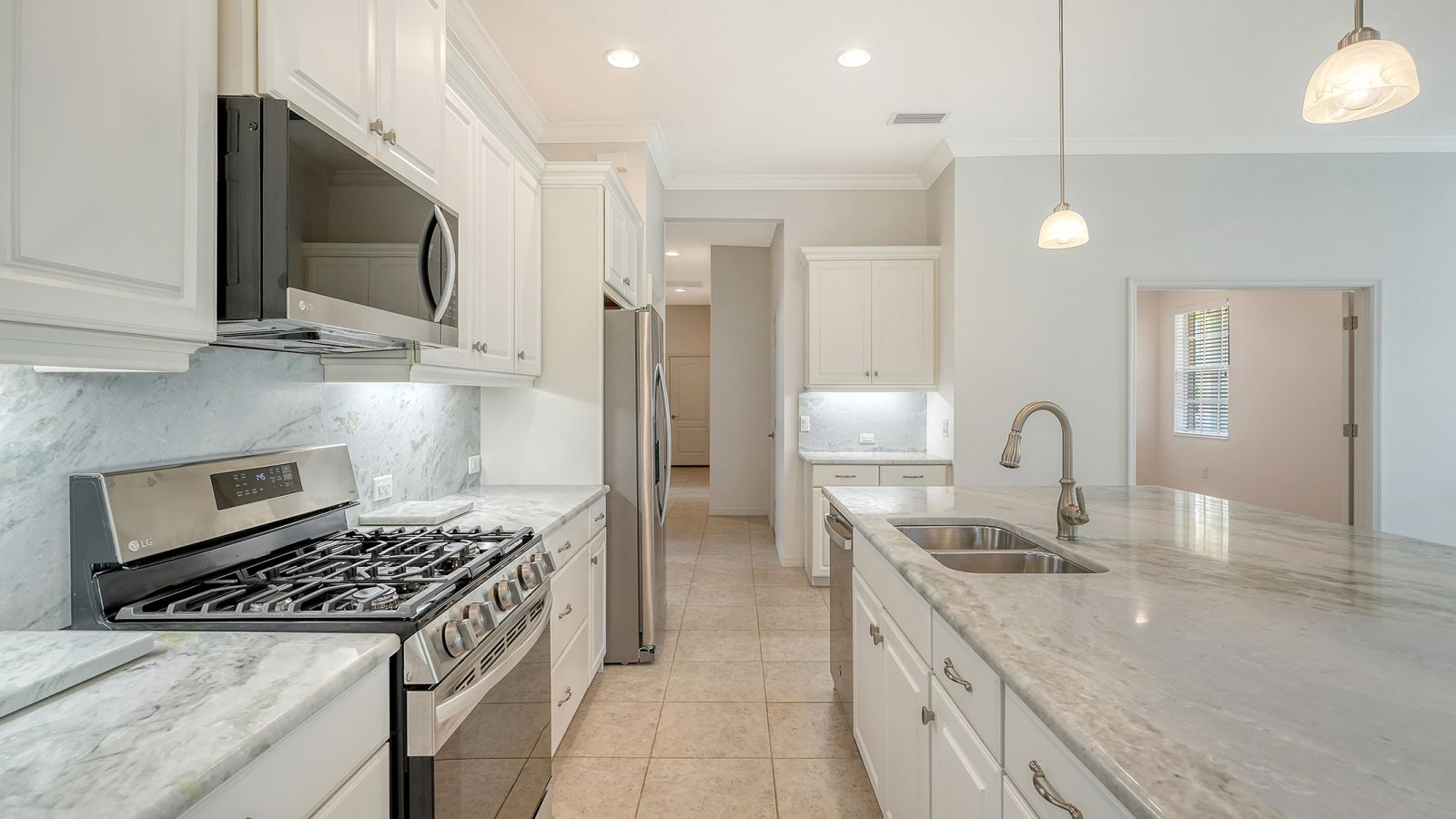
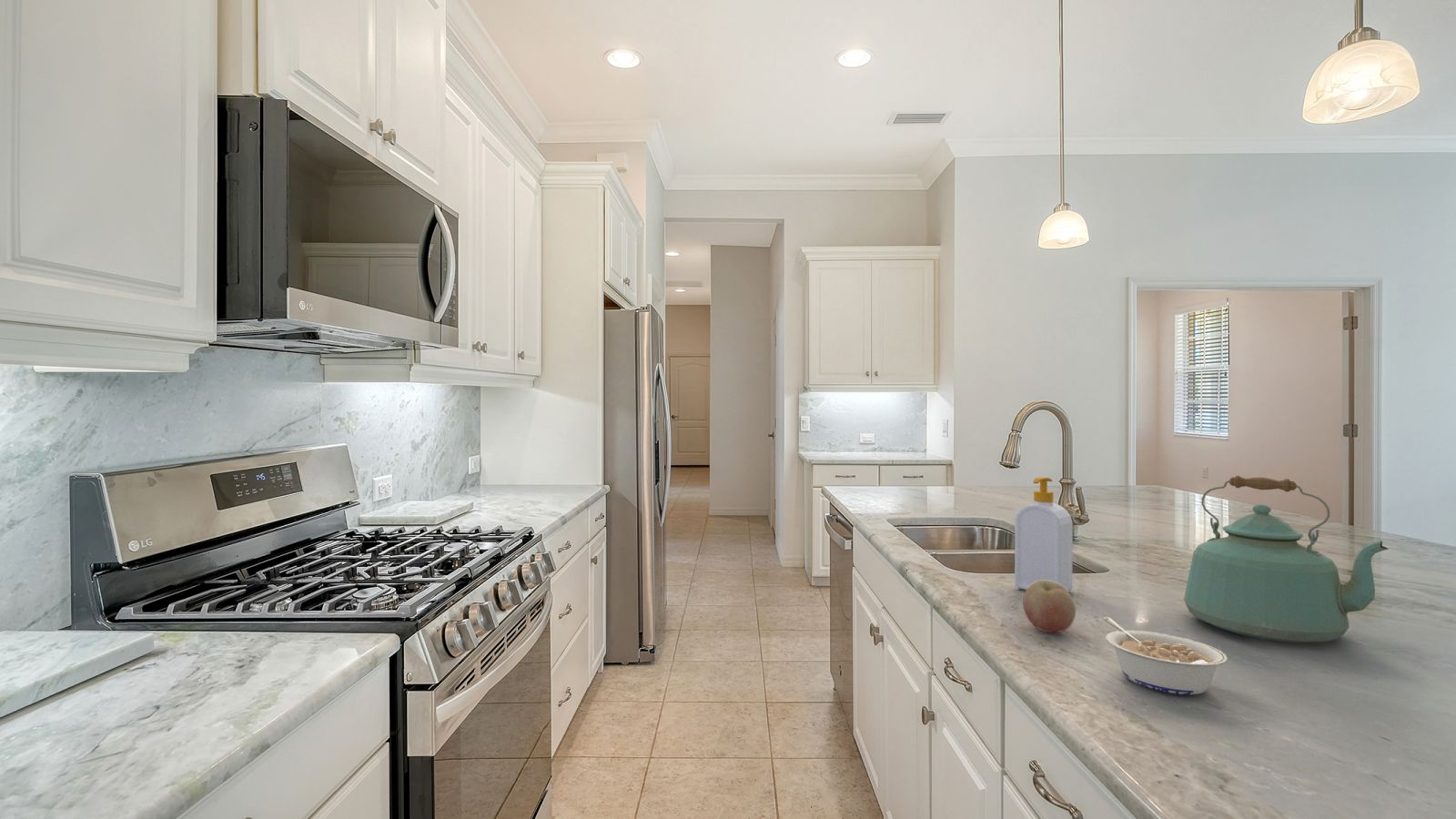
+ soap bottle [1014,476,1073,592]
+ legume [1102,617,1229,695]
+ fruit [1022,581,1077,633]
+ kettle [1183,475,1389,644]
